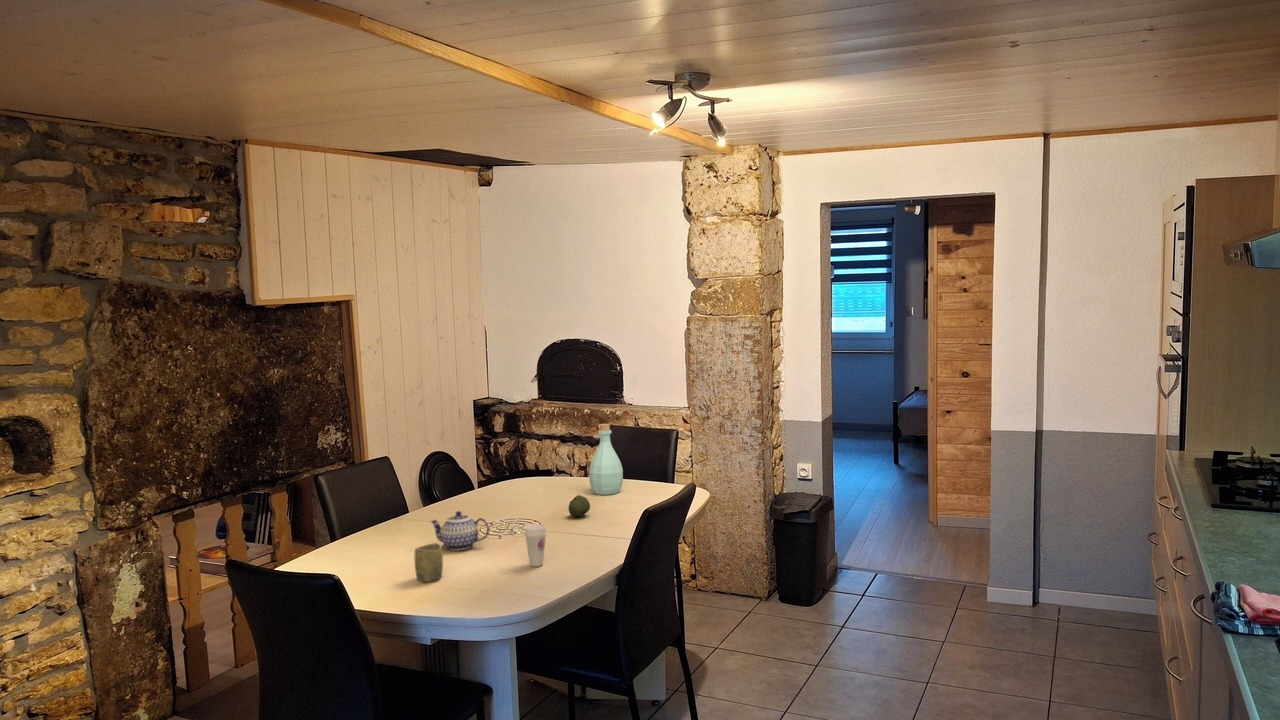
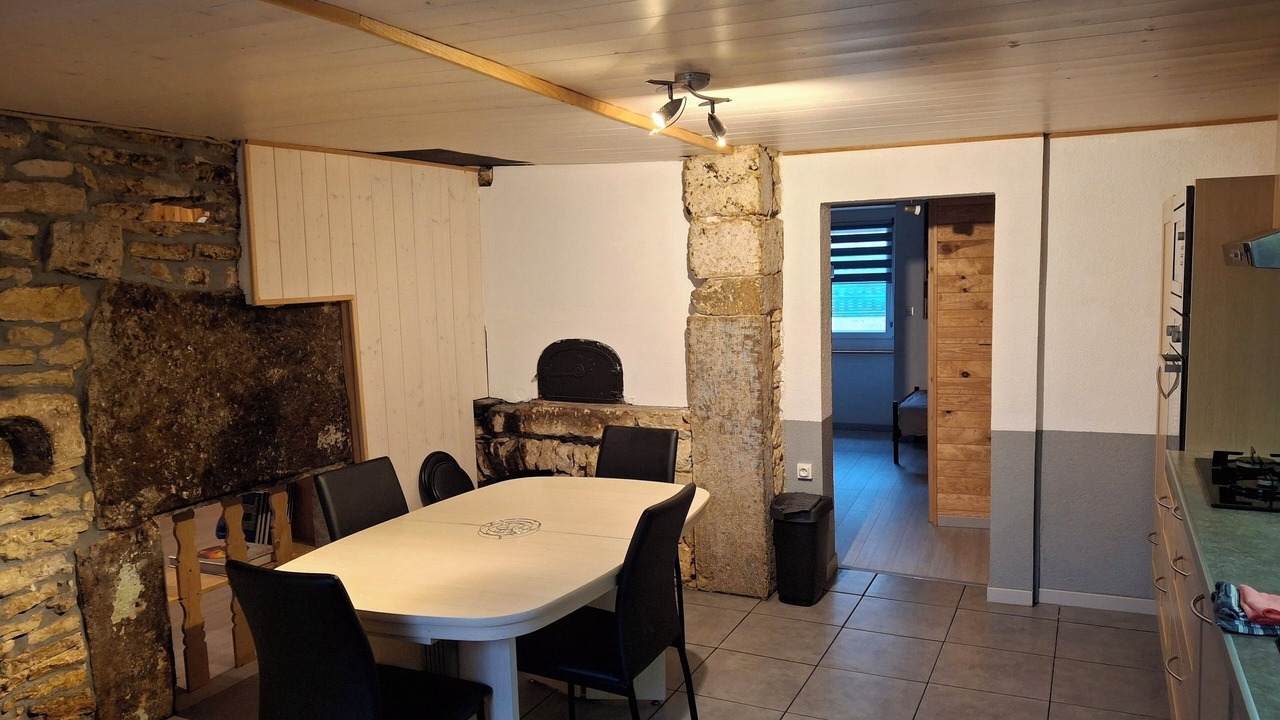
- cup [523,523,547,568]
- teapot [430,510,490,551]
- fruit [568,494,591,518]
- cup [414,542,444,583]
- bottle [588,423,624,496]
